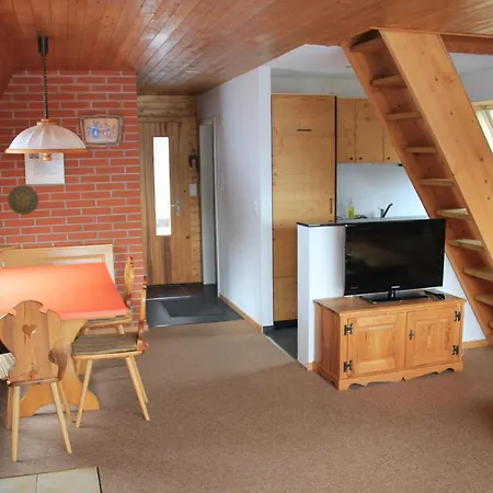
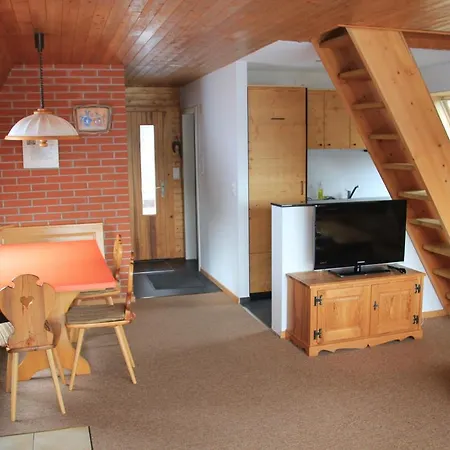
- decorative plate [7,184,39,216]
